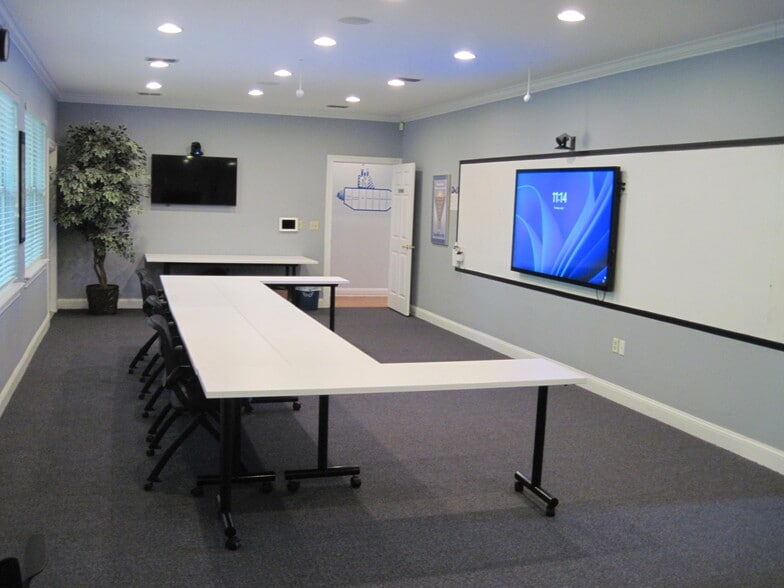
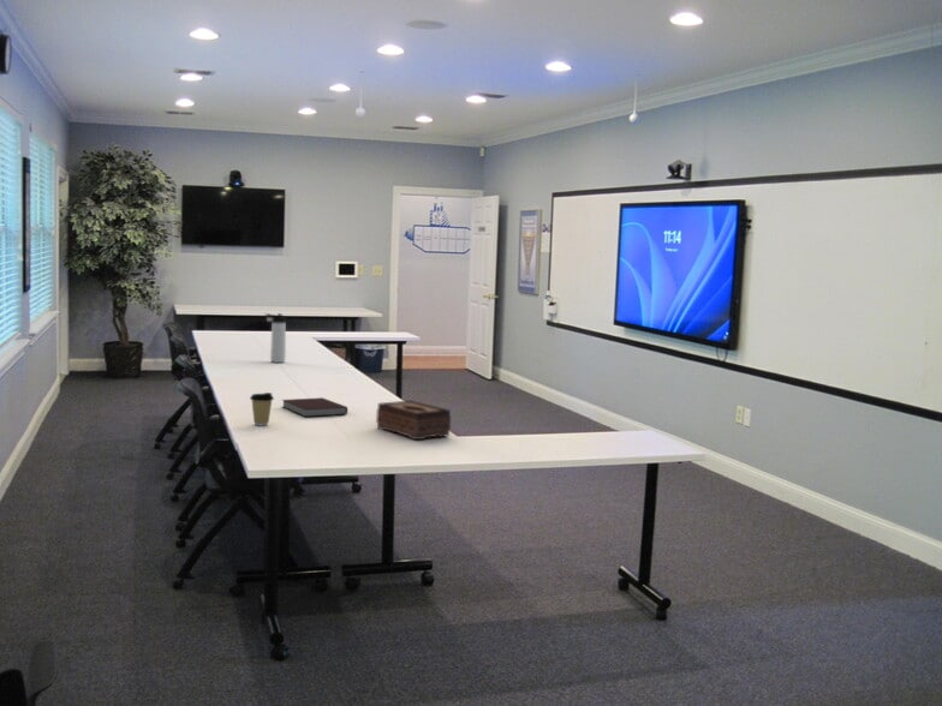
+ tissue box [375,400,452,441]
+ coffee cup [249,391,275,426]
+ thermos bottle [264,312,287,364]
+ notebook [281,396,348,418]
